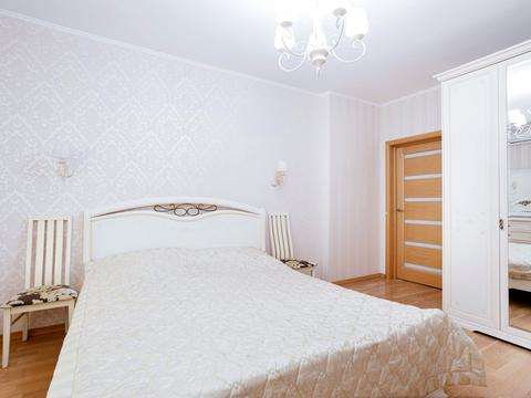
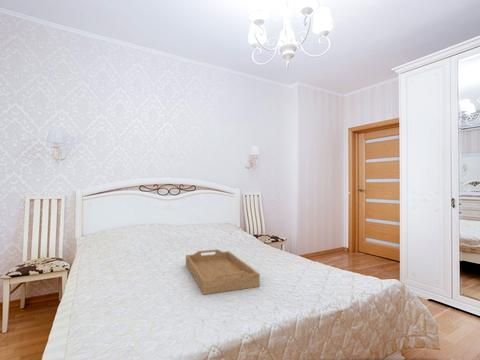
+ serving tray [185,248,261,296]
